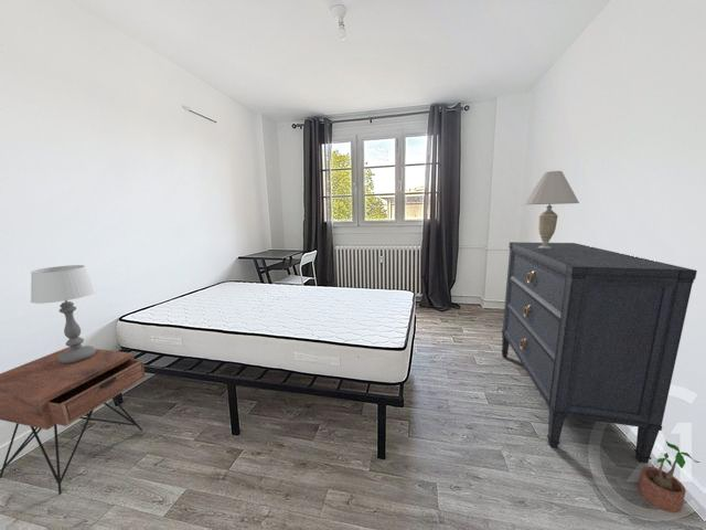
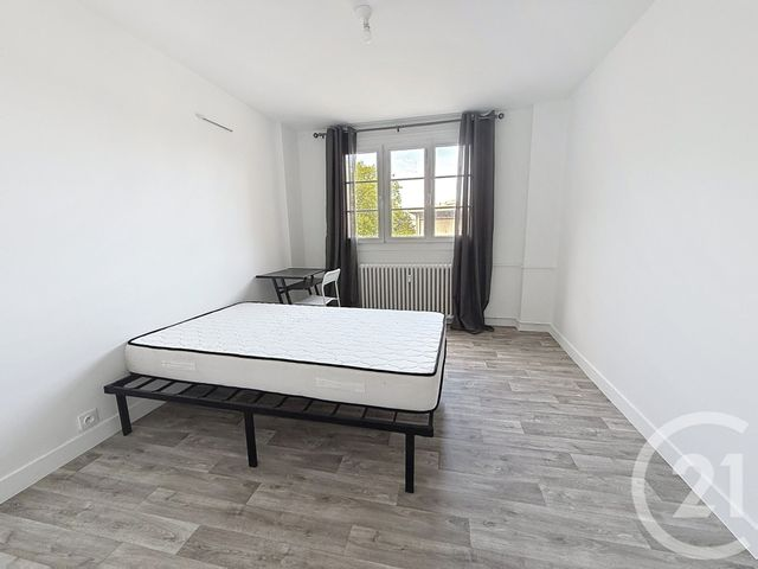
- nightstand [0,347,147,496]
- table lamp [523,170,580,248]
- potted plant [638,441,702,513]
- dresser [501,241,698,465]
- table lamp [30,264,97,363]
